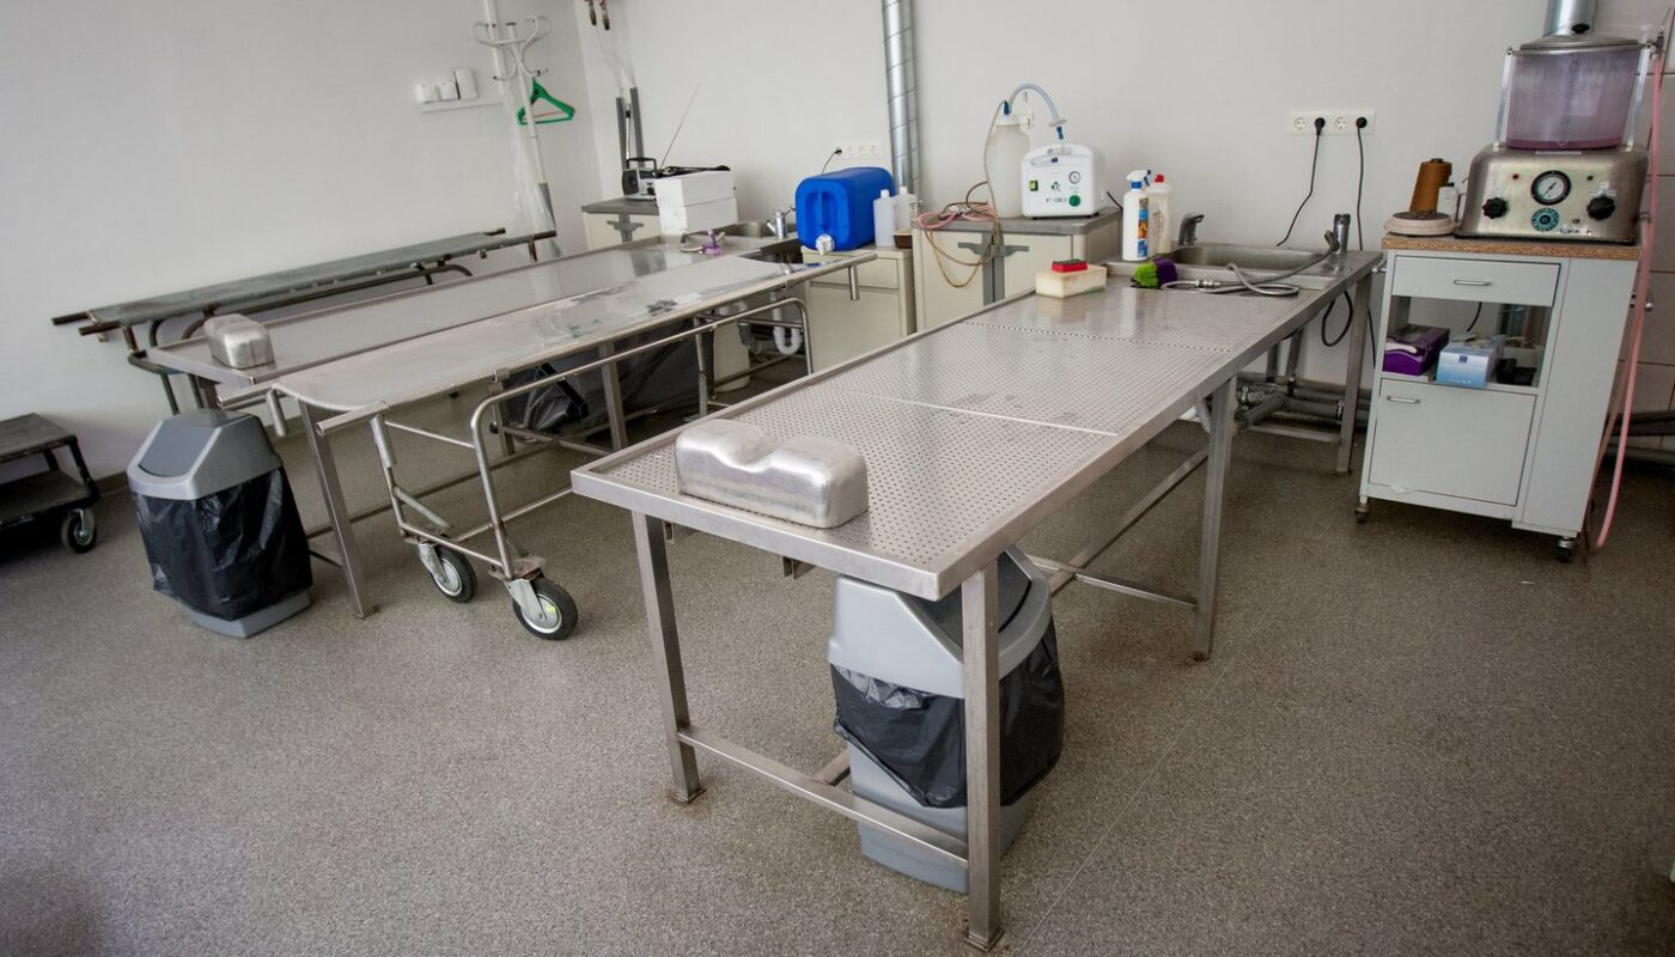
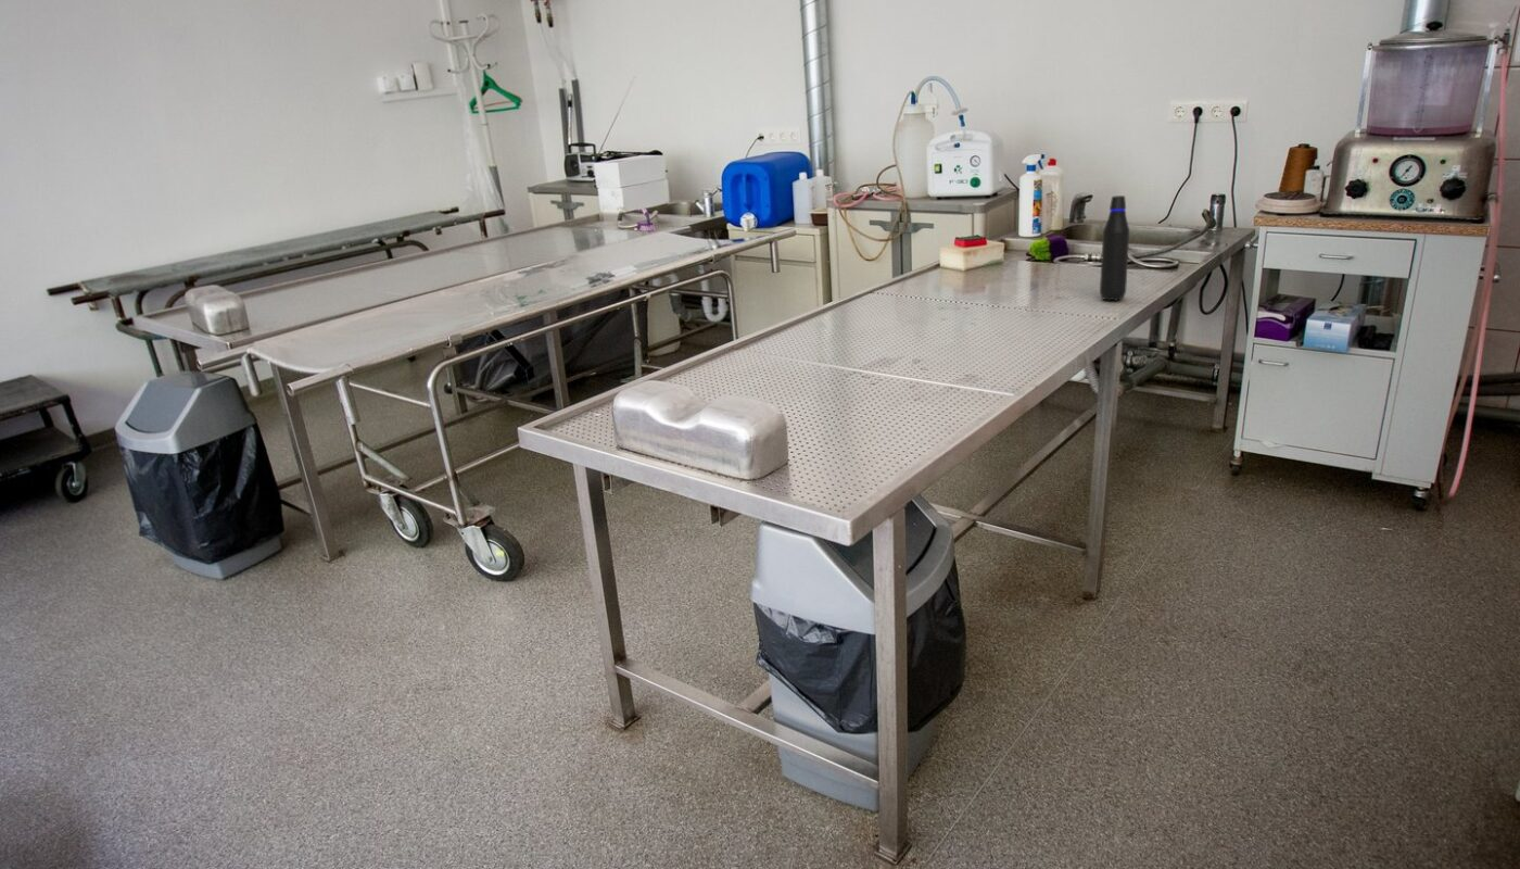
+ water bottle [1099,194,1130,302]
